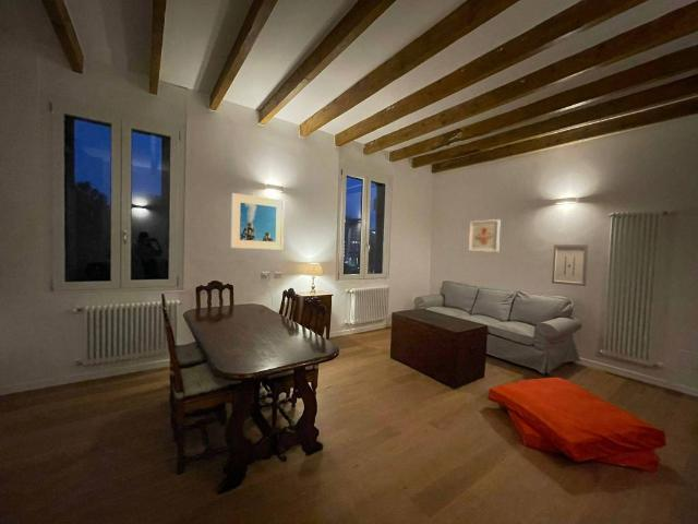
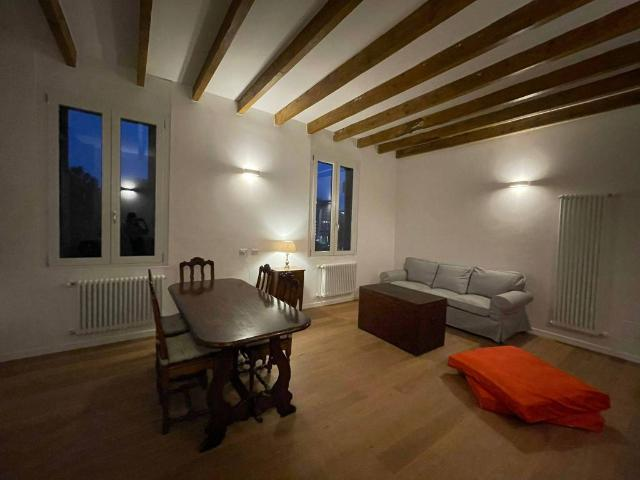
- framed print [468,218,502,253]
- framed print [230,192,285,251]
- wall art [551,243,590,287]
